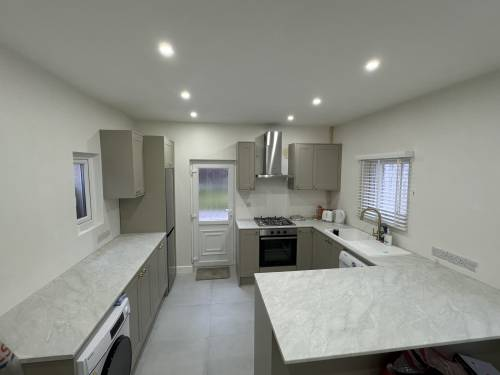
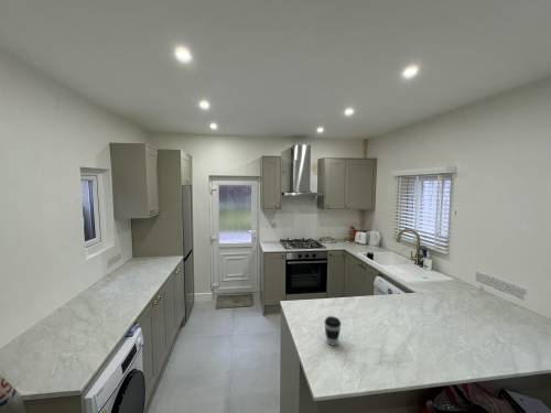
+ coffee cup [323,315,343,346]
